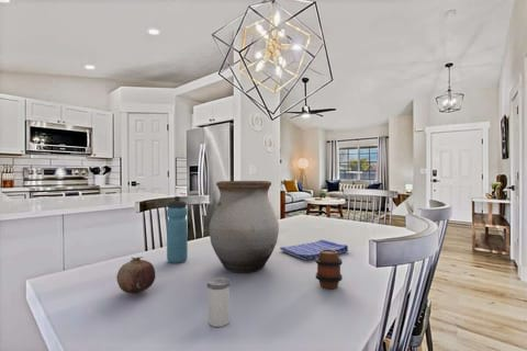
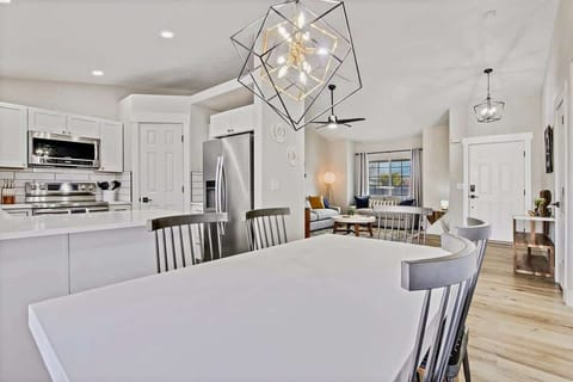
- vase [209,180,280,274]
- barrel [315,249,344,290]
- water bottle [166,195,189,264]
- dish towel [279,239,349,261]
- salt shaker [206,276,232,328]
- fruit [116,256,156,295]
